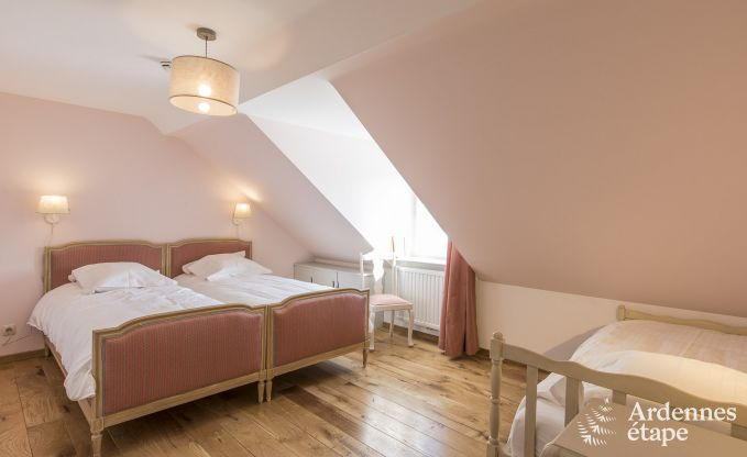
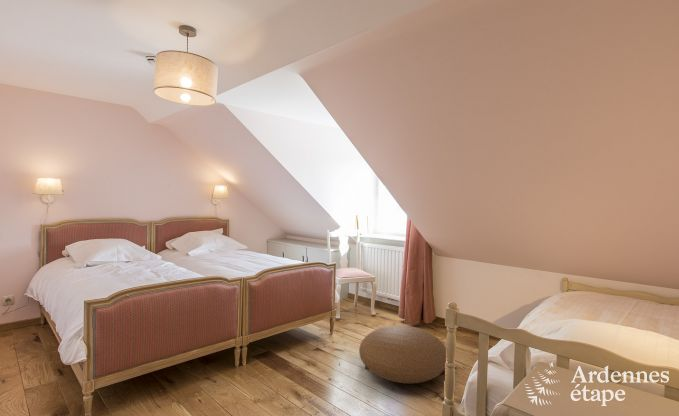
+ pouf [358,324,447,384]
